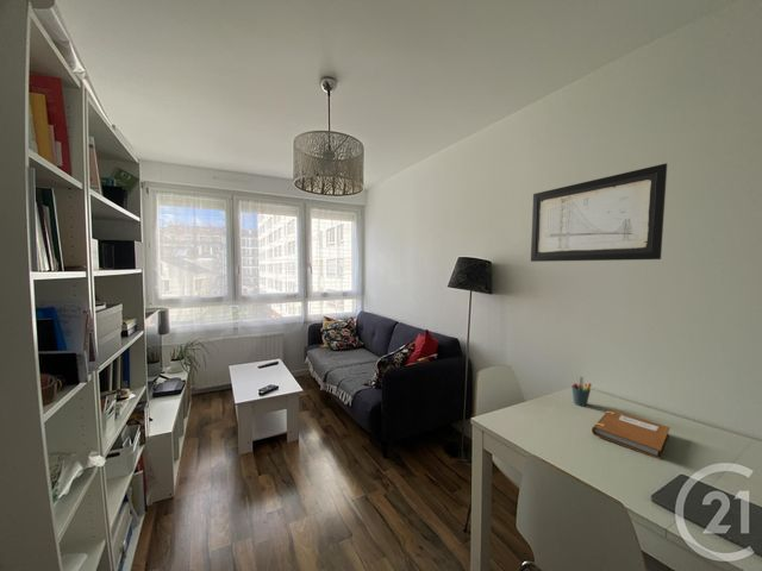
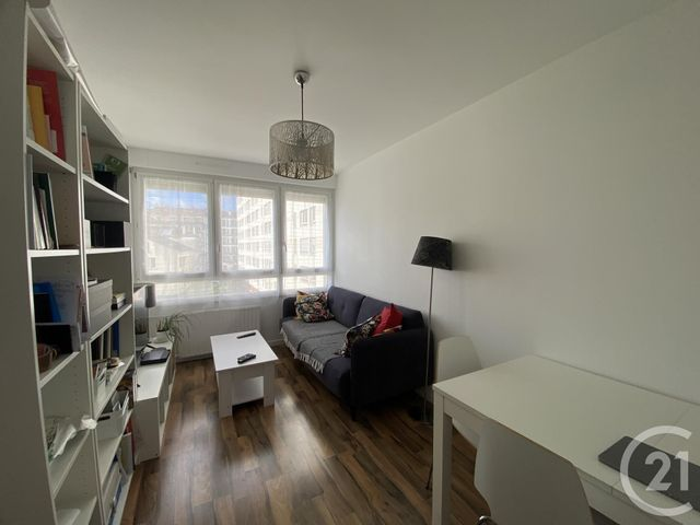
- wall art [530,162,668,263]
- pen holder [570,376,593,407]
- notebook [591,408,672,460]
